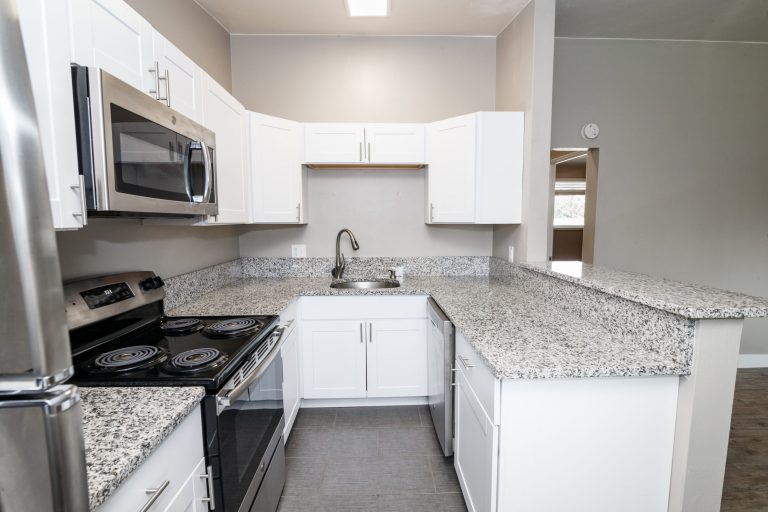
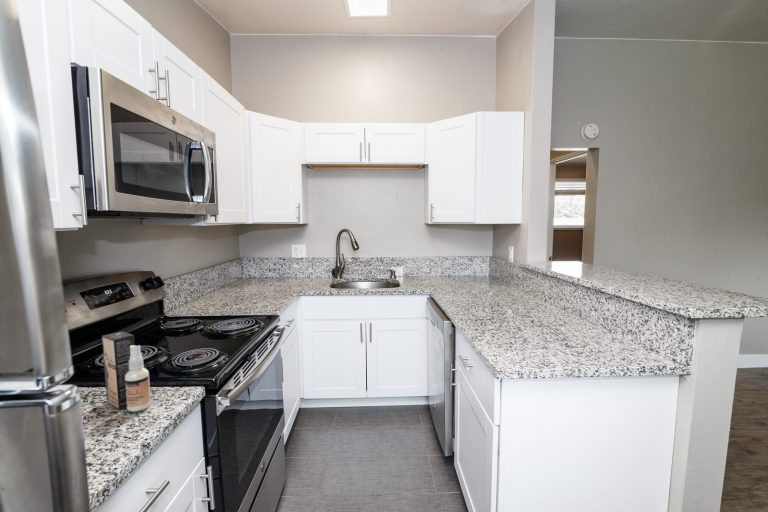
+ spray bottle [101,330,152,413]
